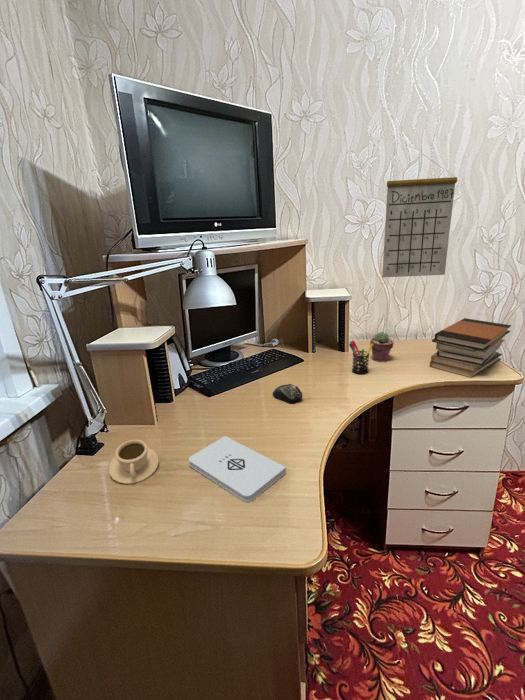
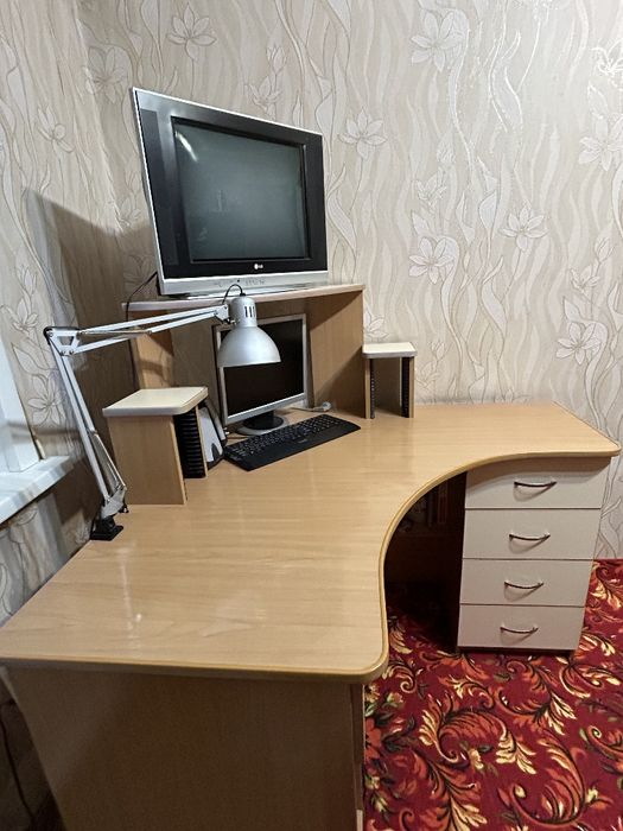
- book stack [429,317,512,379]
- computer mouse [272,383,303,404]
- pen holder [348,339,373,375]
- cup [108,439,160,485]
- calendar [381,153,458,278]
- potted succulent [369,331,395,363]
- notepad [188,435,287,503]
